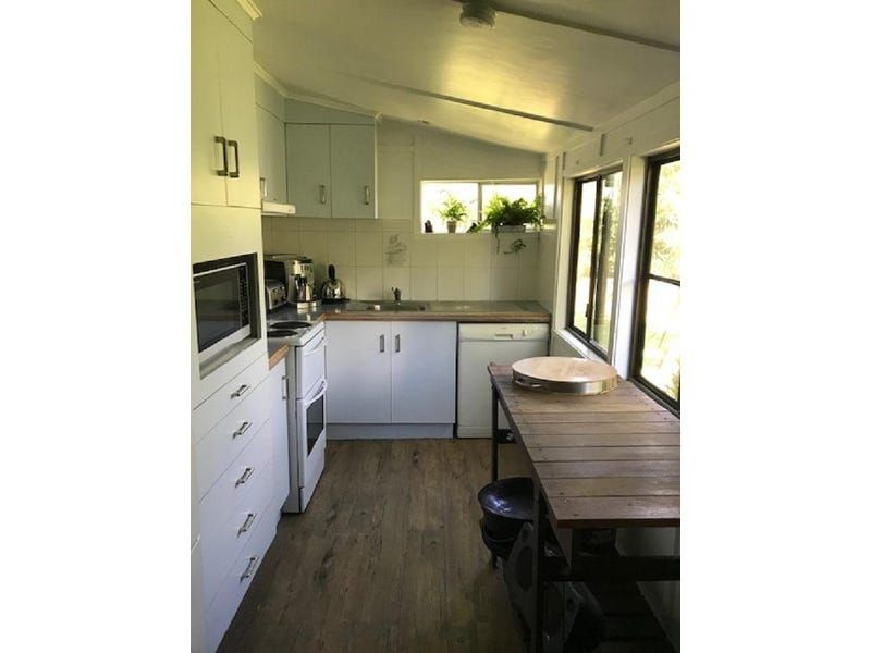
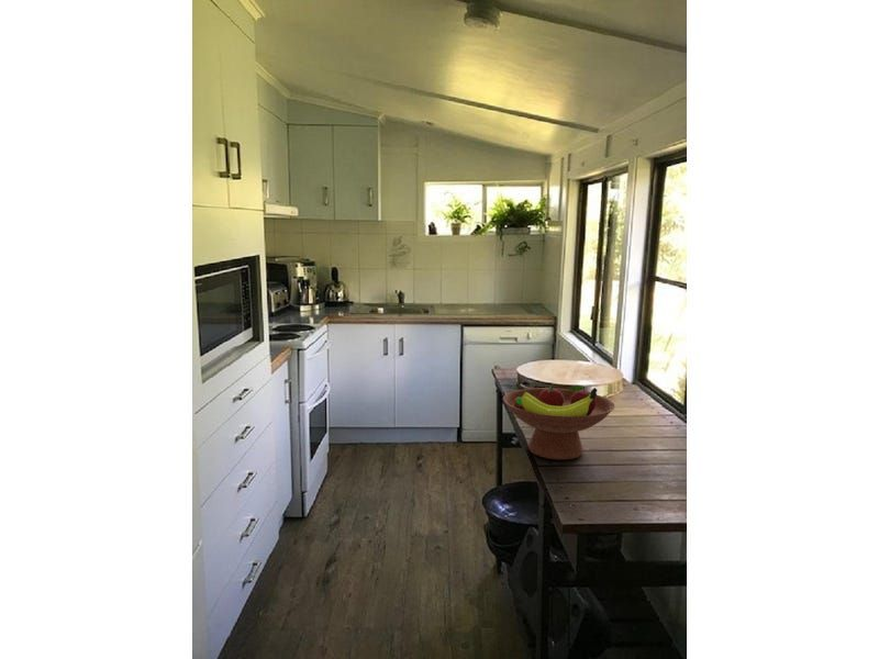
+ fruit bowl [502,383,615,461]
